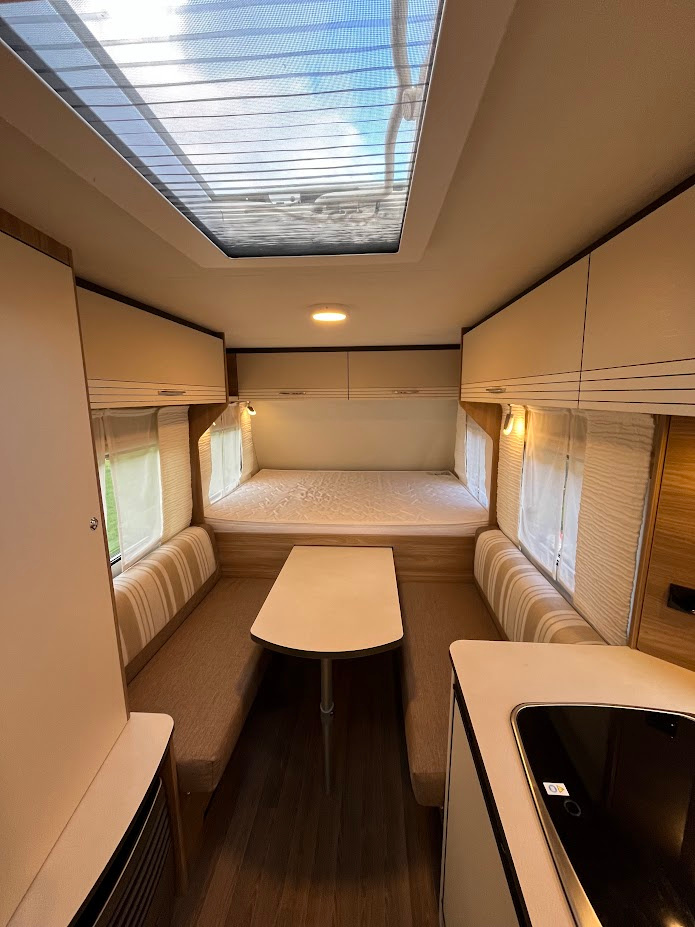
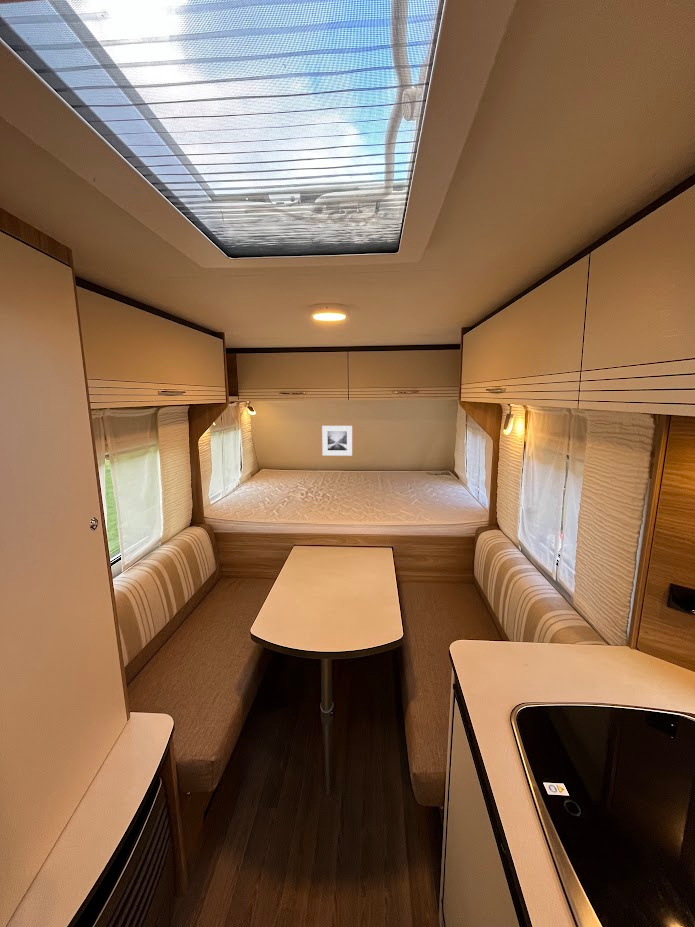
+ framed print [321,425,353,457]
